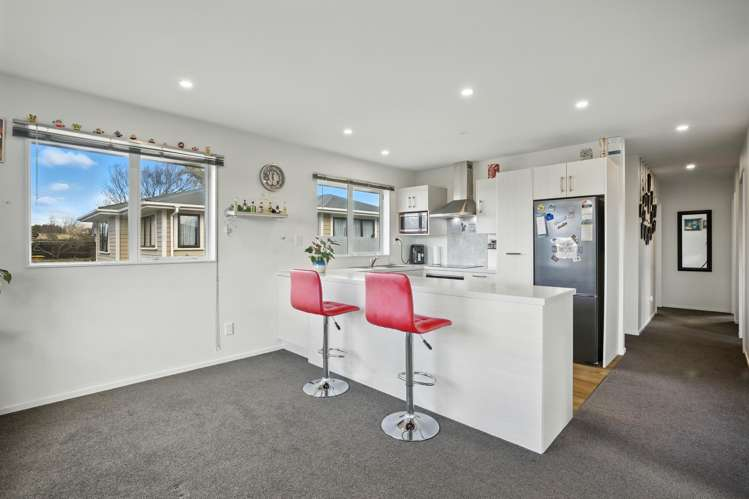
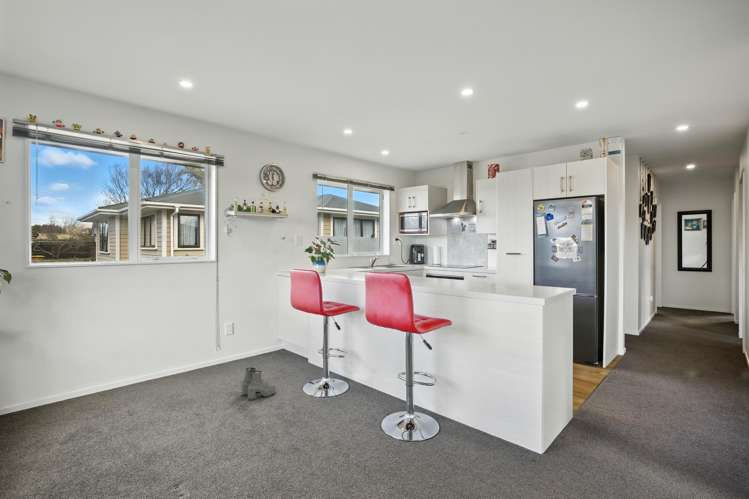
+ boots [240,366,277,401]
